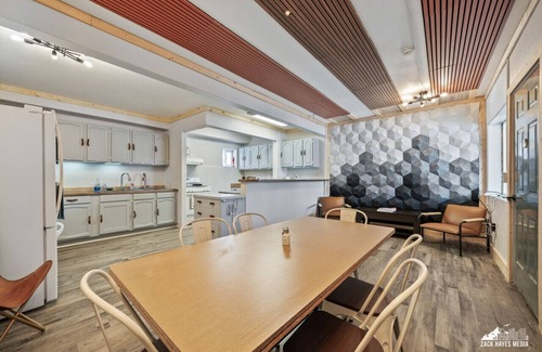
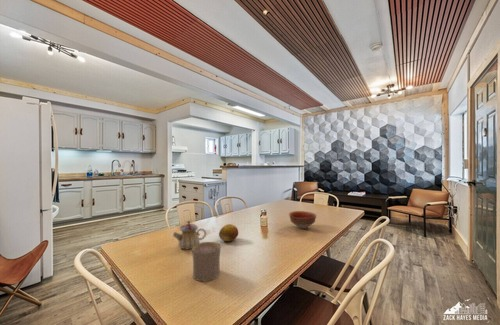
+ cup [191,241,222,282]
+ fruit [218,223,239,242]
+ bowl [288,210,318,230]
+ teapot [172,220,207,250]
